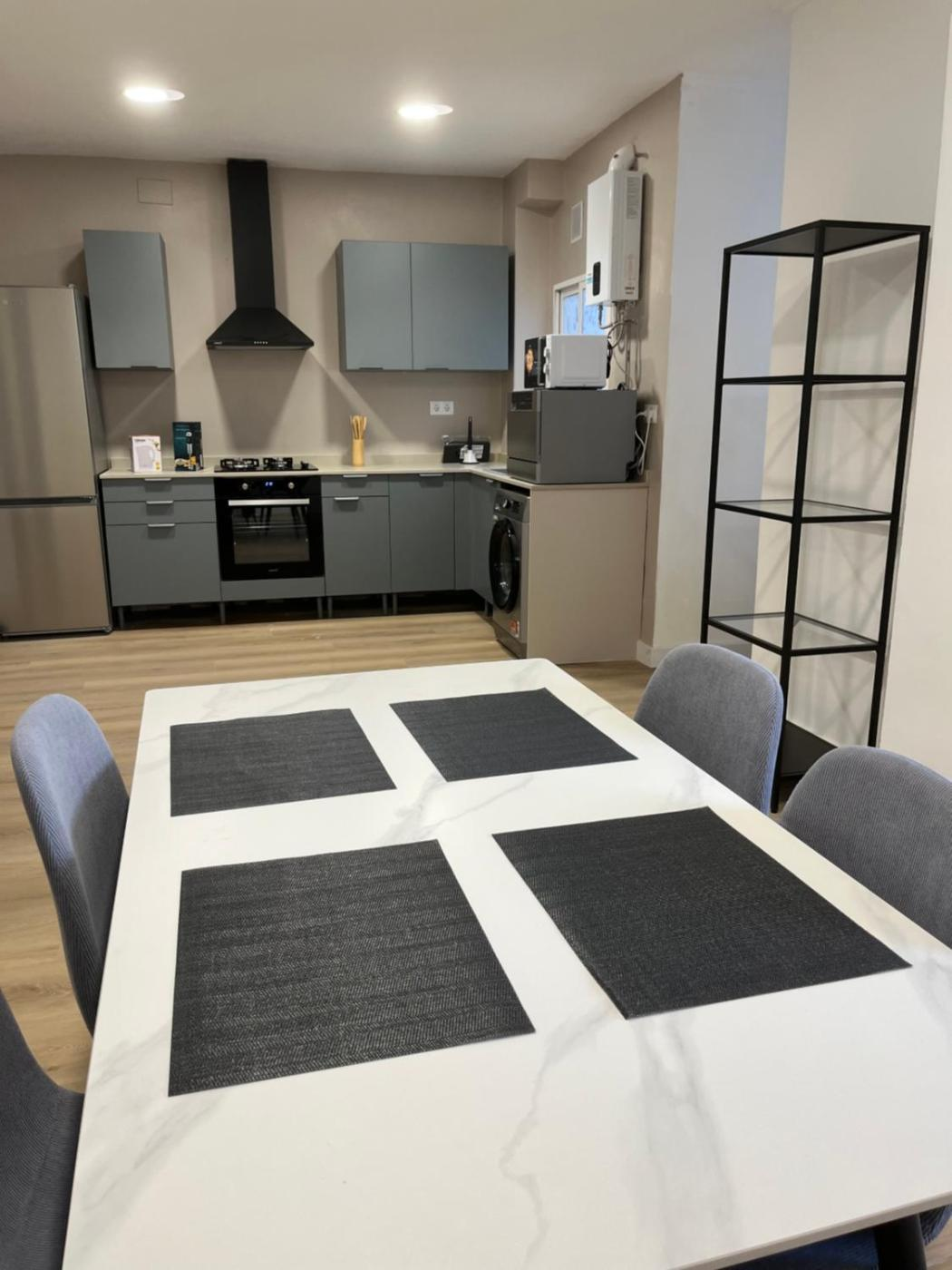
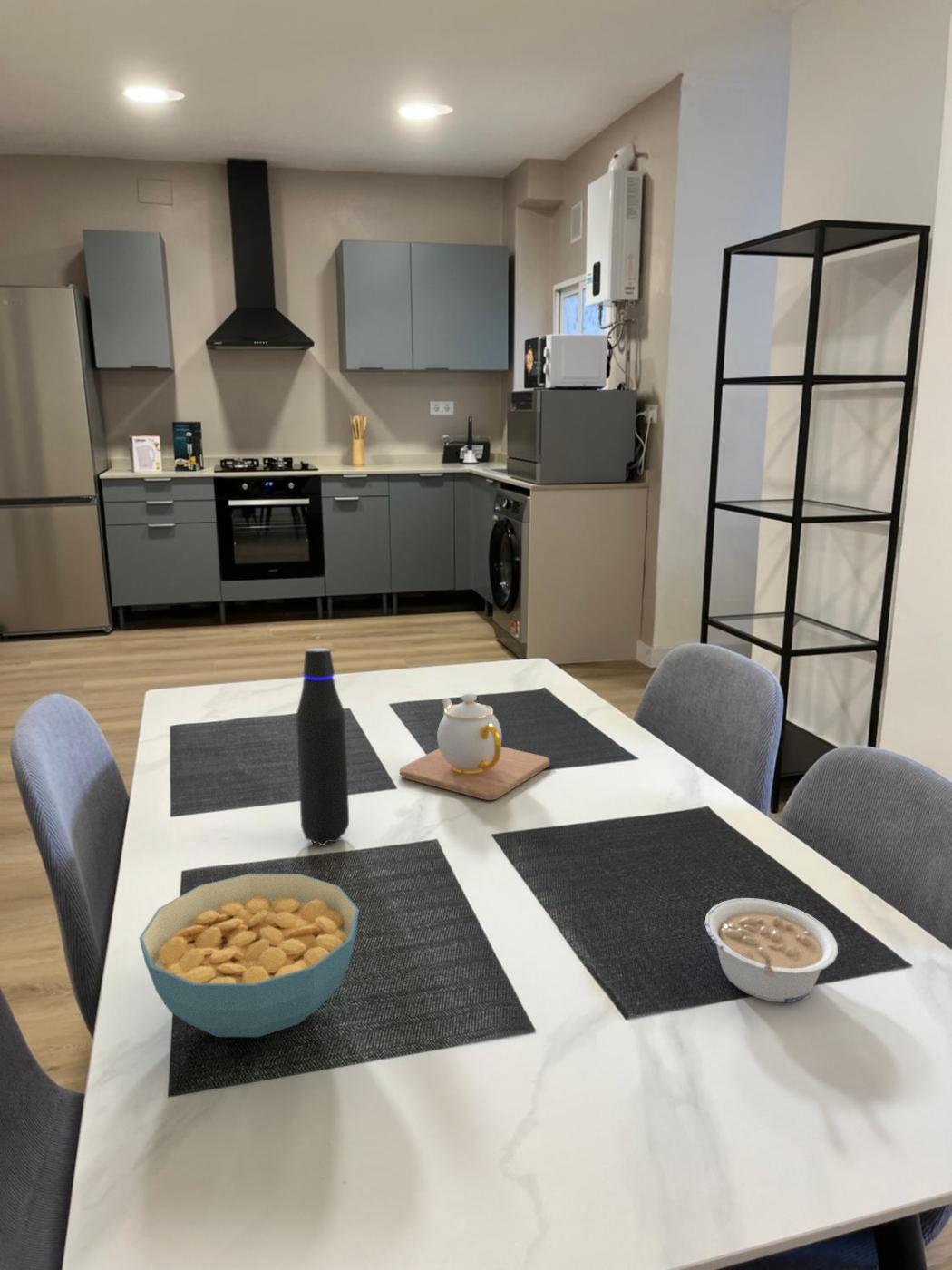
+ legume [704,897,839,1003]
+ teapot [399,691,550,801]
+ cereal bowl [138,873,360,1038]
+ water bottle [296,647,350,846]
